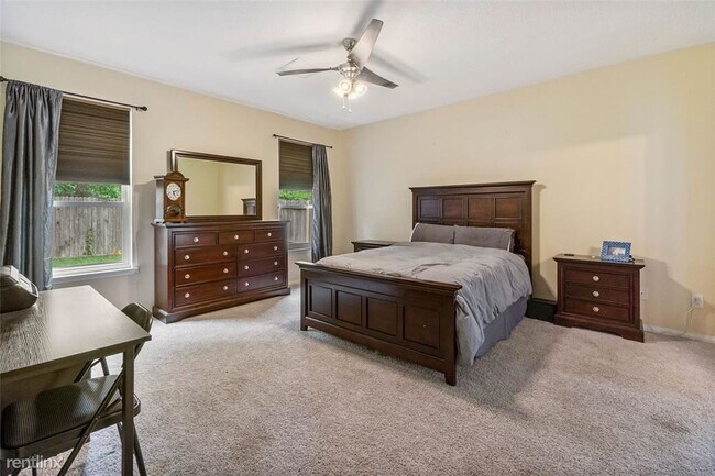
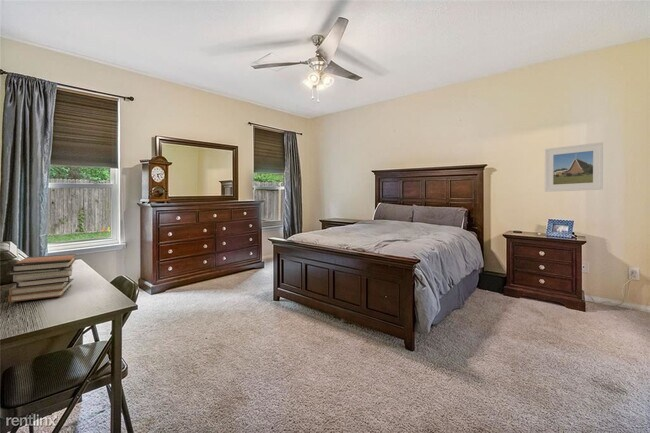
+ book stack [6,253,77,303]
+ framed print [544,141,604,193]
